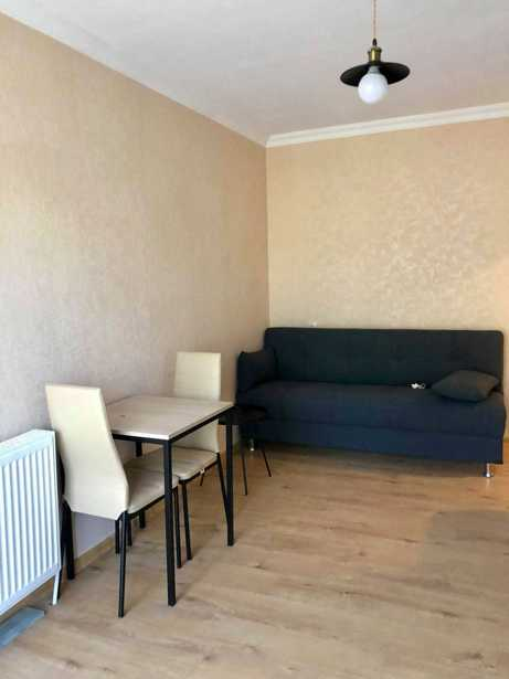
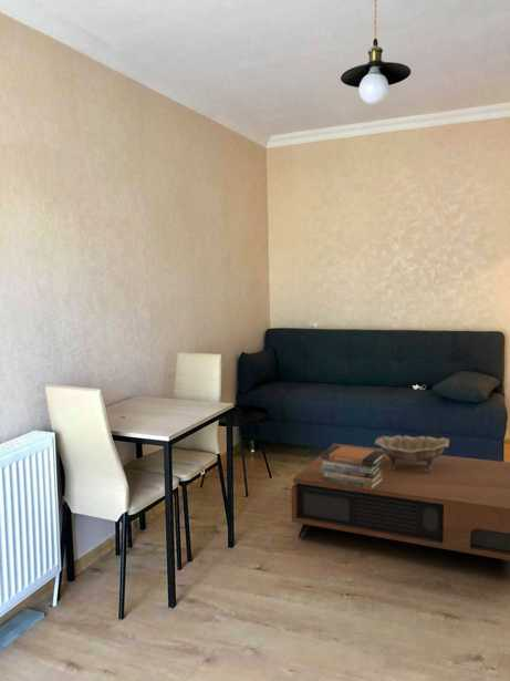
+ book stack [320,445,385,491]
+ coffee table [291,443,510,561]
+ decorative bowl [374,434,450,473]
